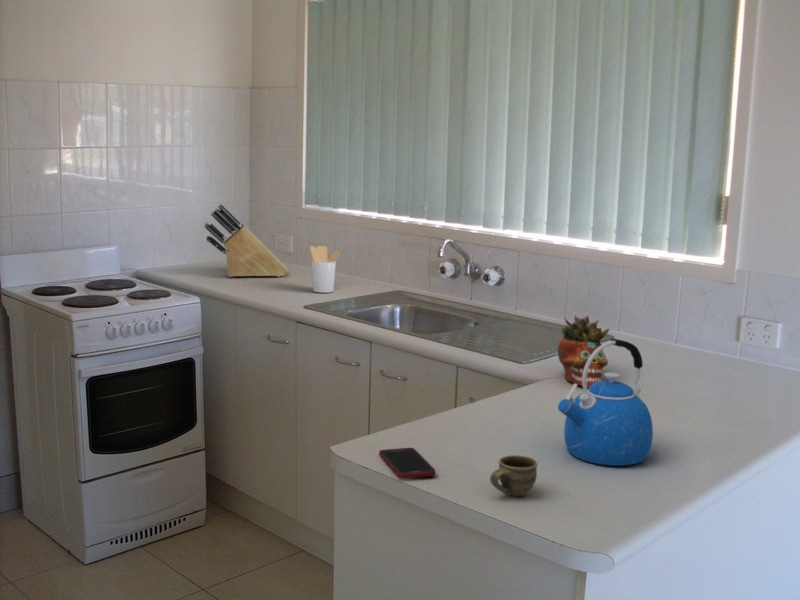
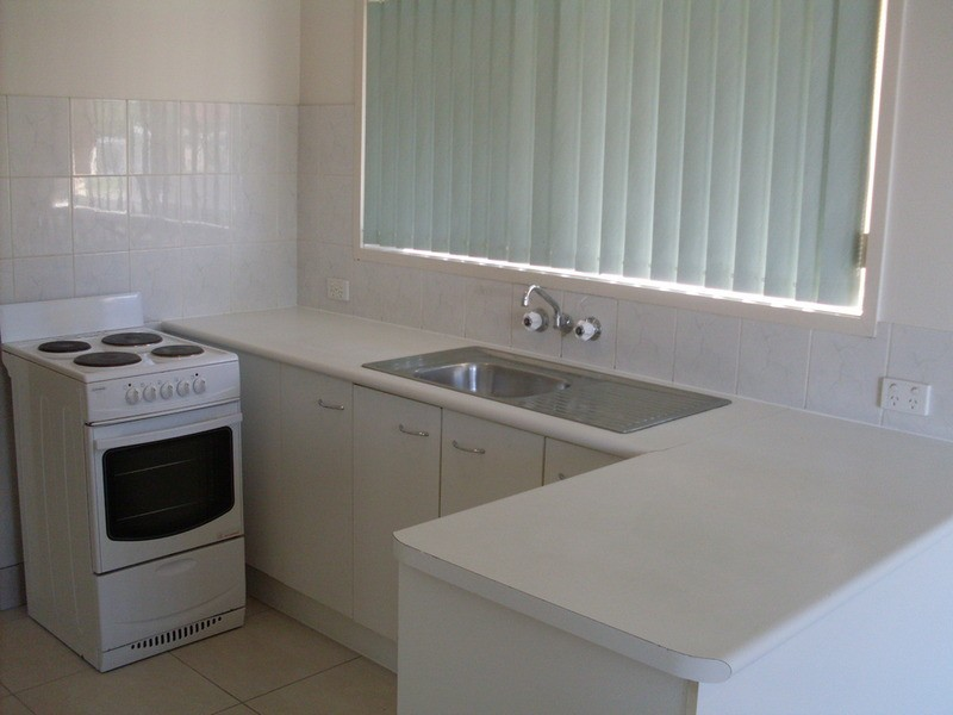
- cell phone [378,447,437,480]
- knife block [204,203,289,278]
- utensil holder [309,245,341,294]
- succulent planter [557,314,610,389]
- kettle [557,337,654,467]
- cup [489,454,539,497]
